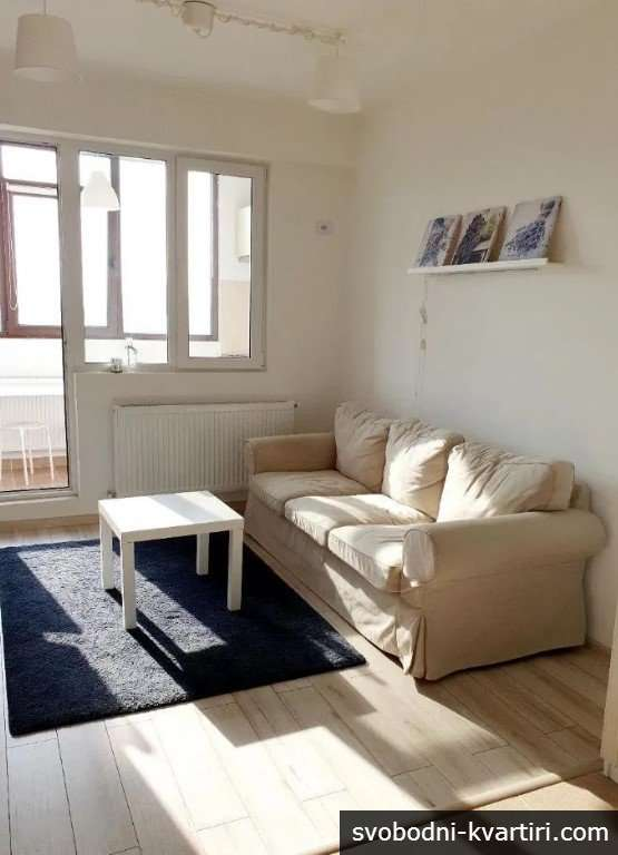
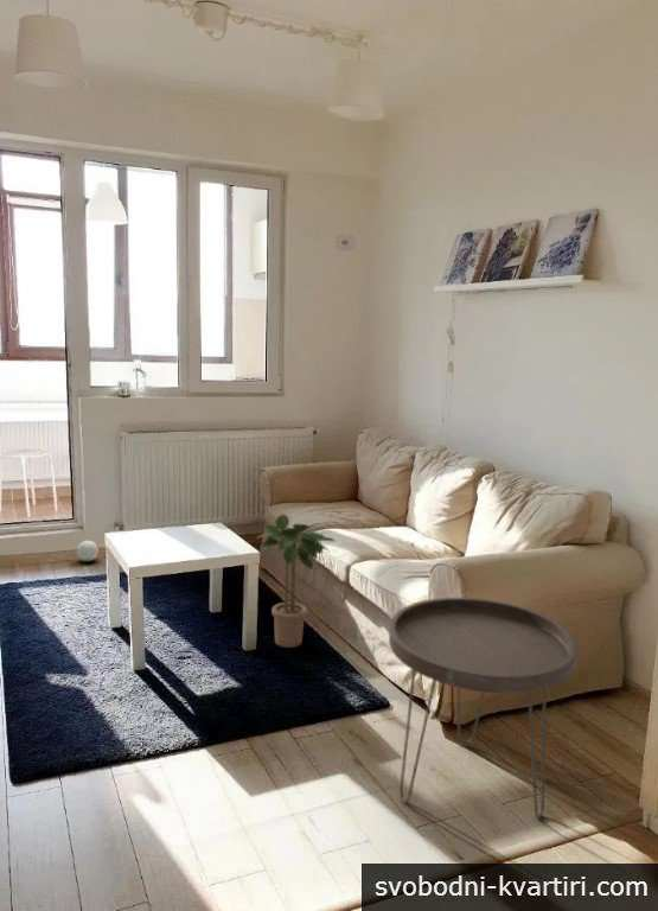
+ potted plant [255,514,337,649]
+ side table [388,597,579,821]
+ ball [76,540,100,562]
